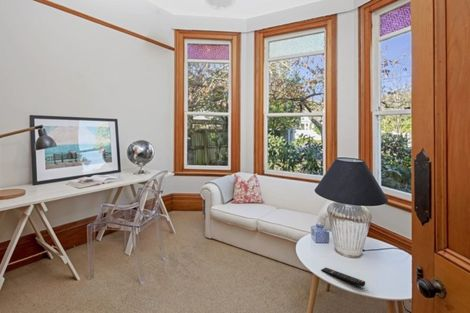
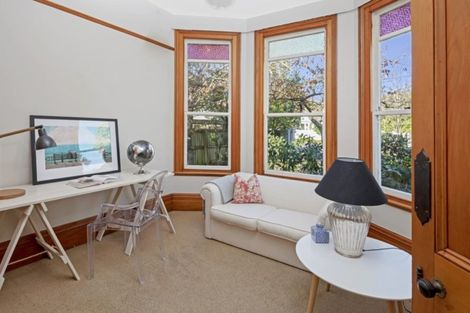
- remote control [320,267,366,287]
